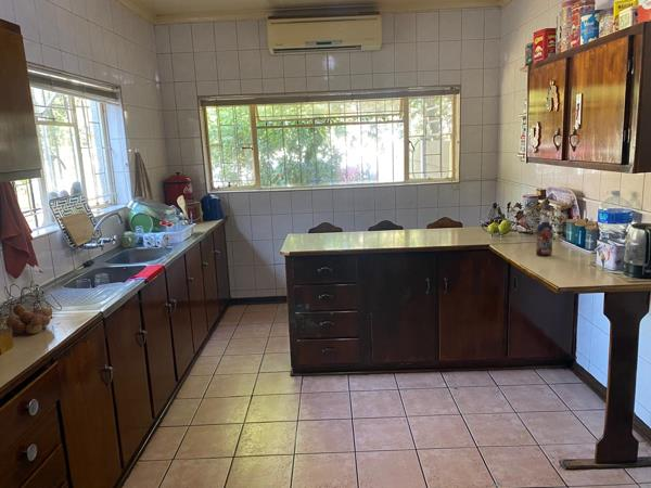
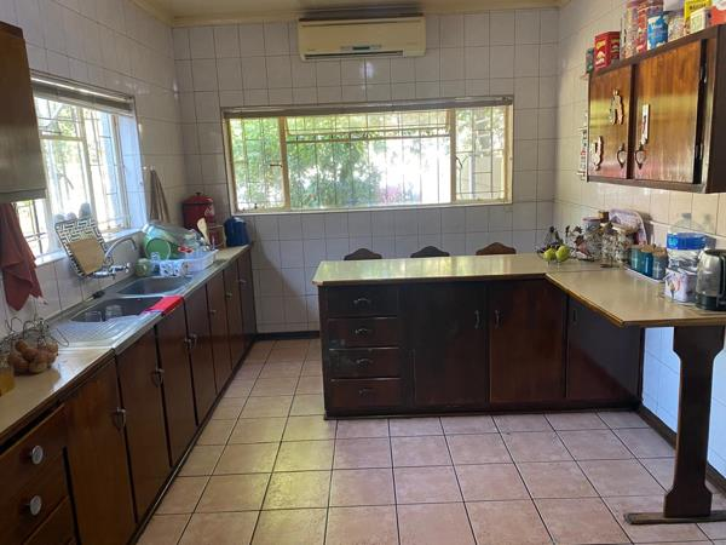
- bottle [535,217,554,257]
